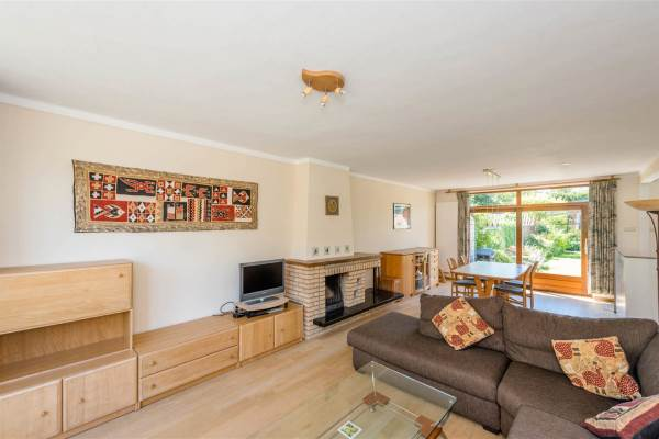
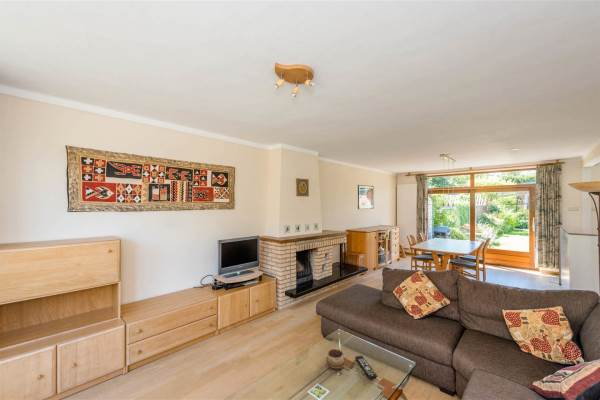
+ remote control [354,355,378,380]
+ decorative bowl [325,348,345,371]
